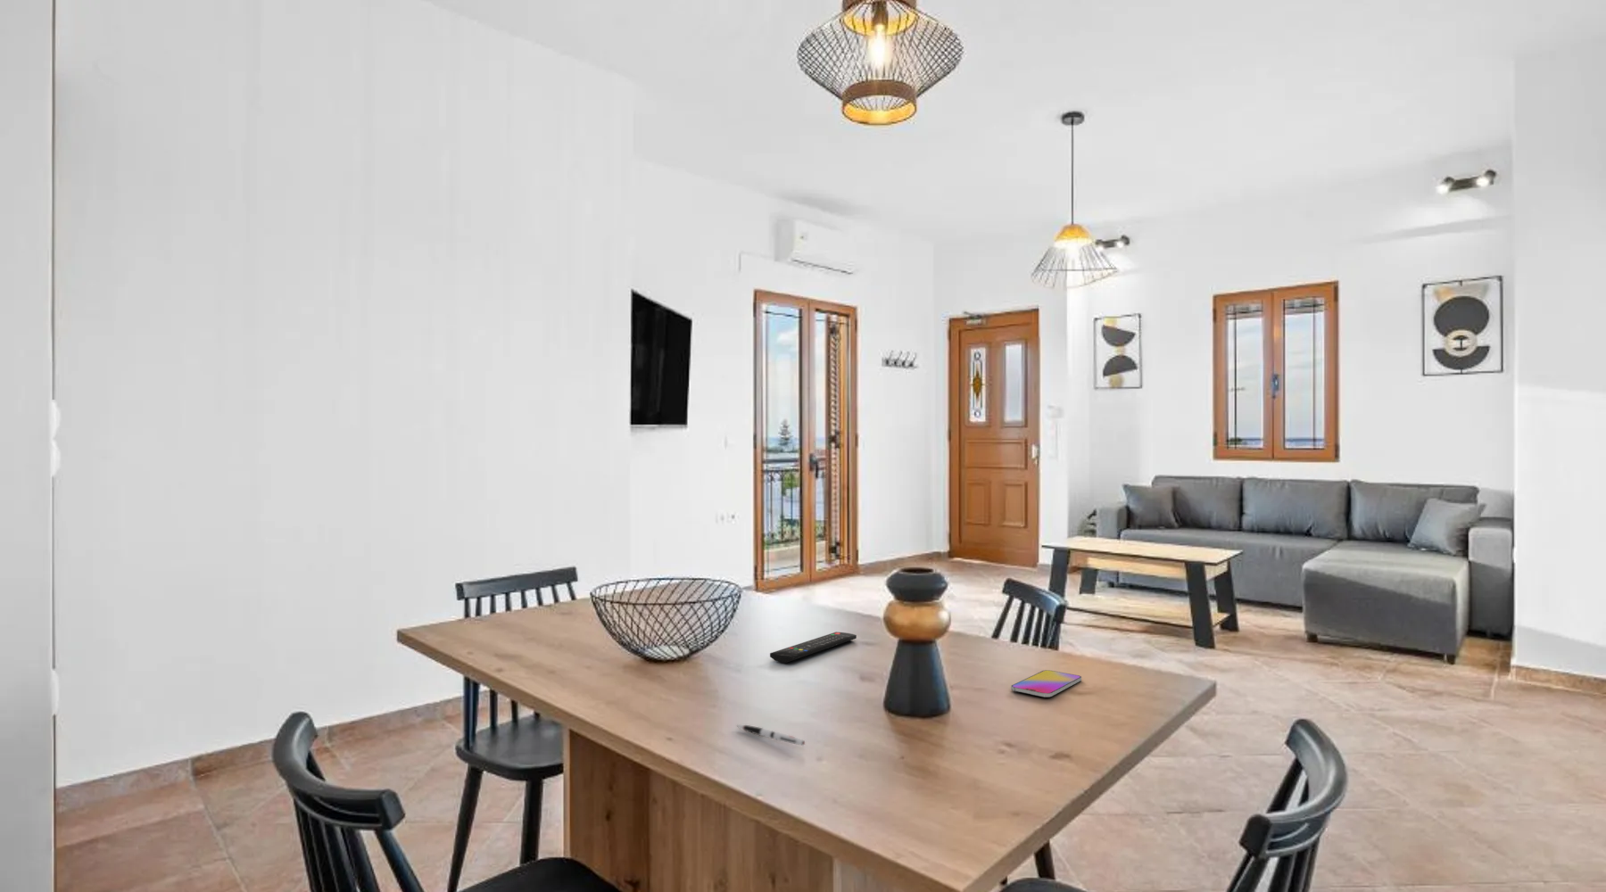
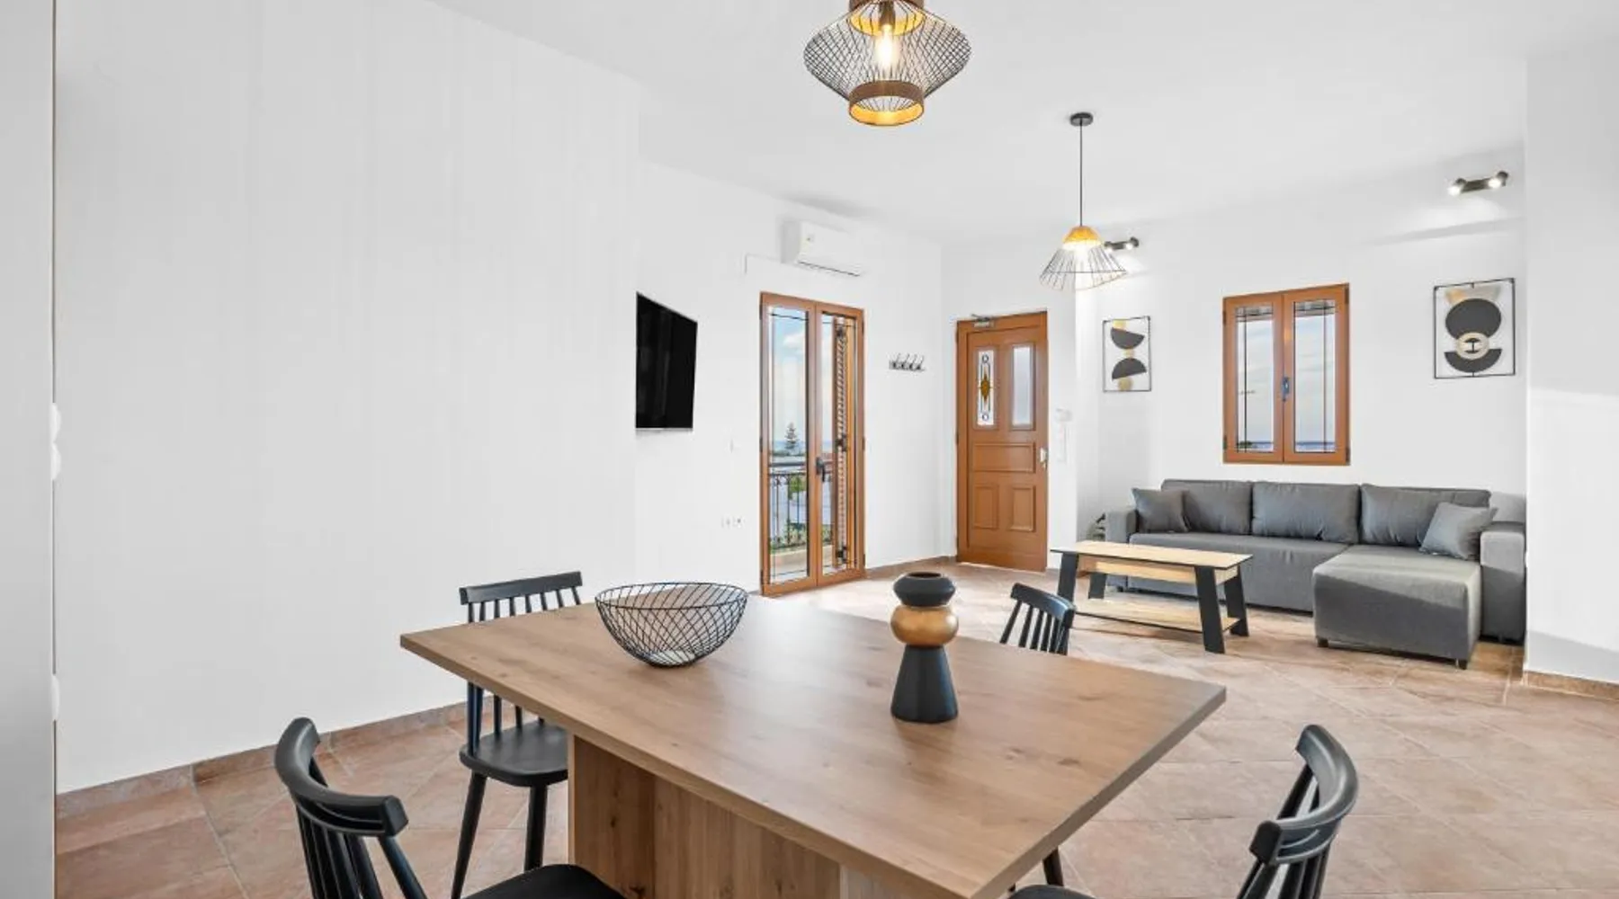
- smartphone [1010,669,1082,698]
- remote control [769,631,858,664]
- pen [735,724,805,747]
